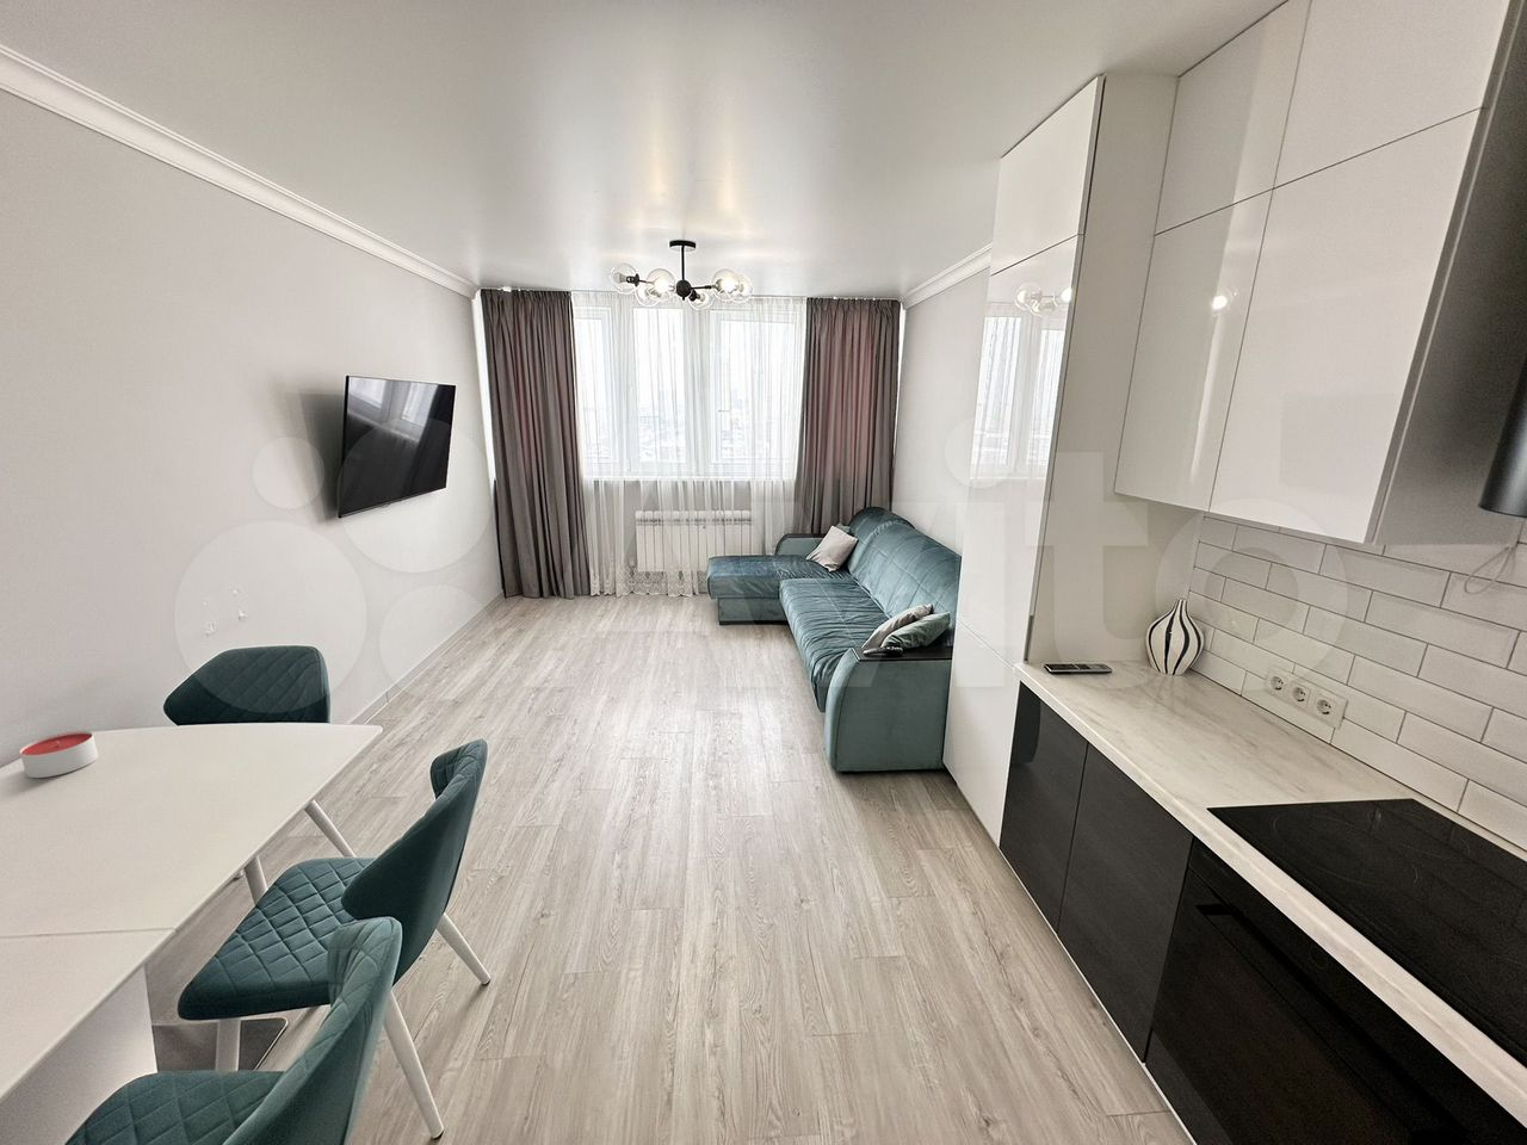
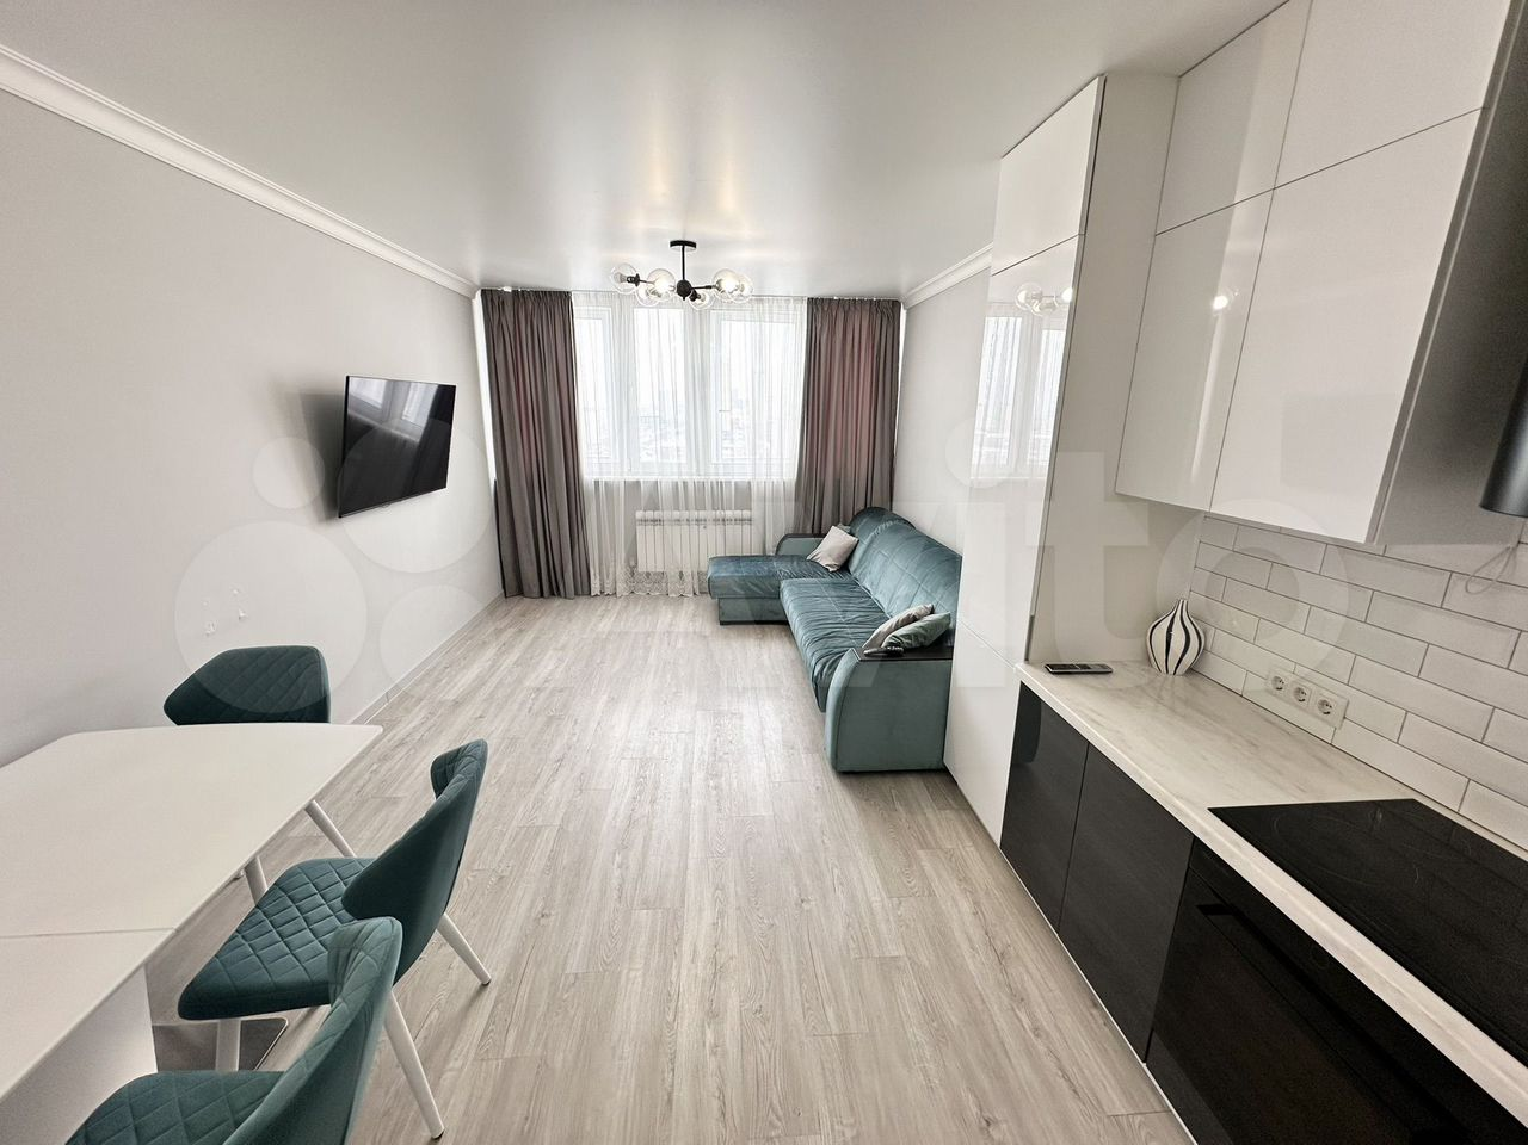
- candle [19,730,99,779]
